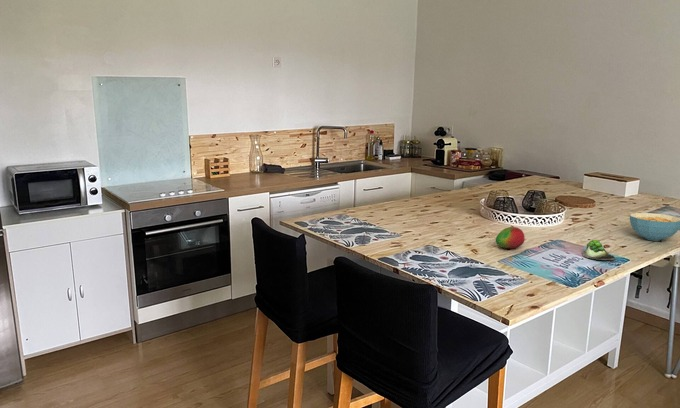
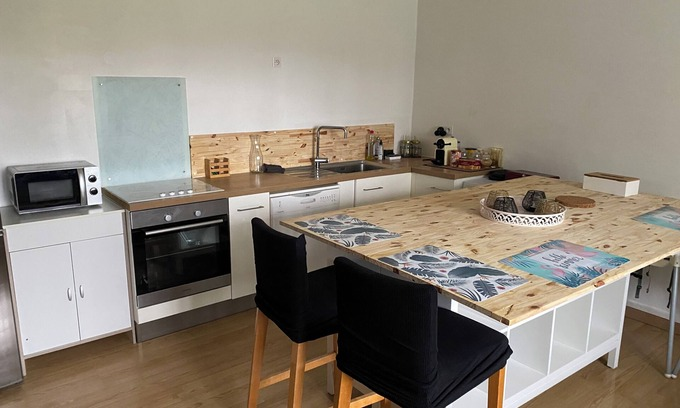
- fruit [495,226,526,250]
- cereal bowl [629,212,680,242]
- succulent plant [581,239,617,261]
